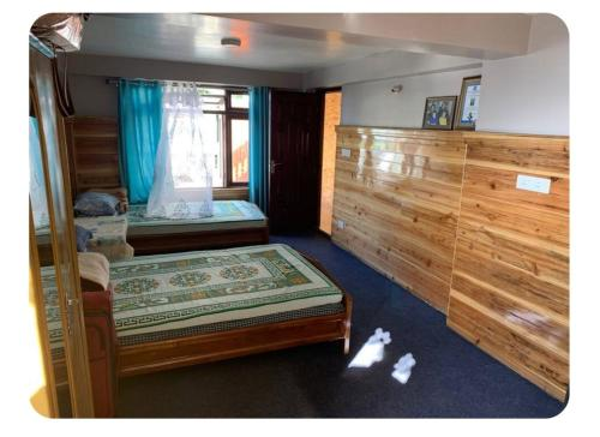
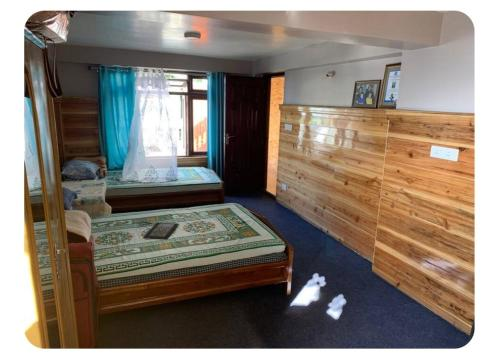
+ clutch bag [138,221,180,240]
